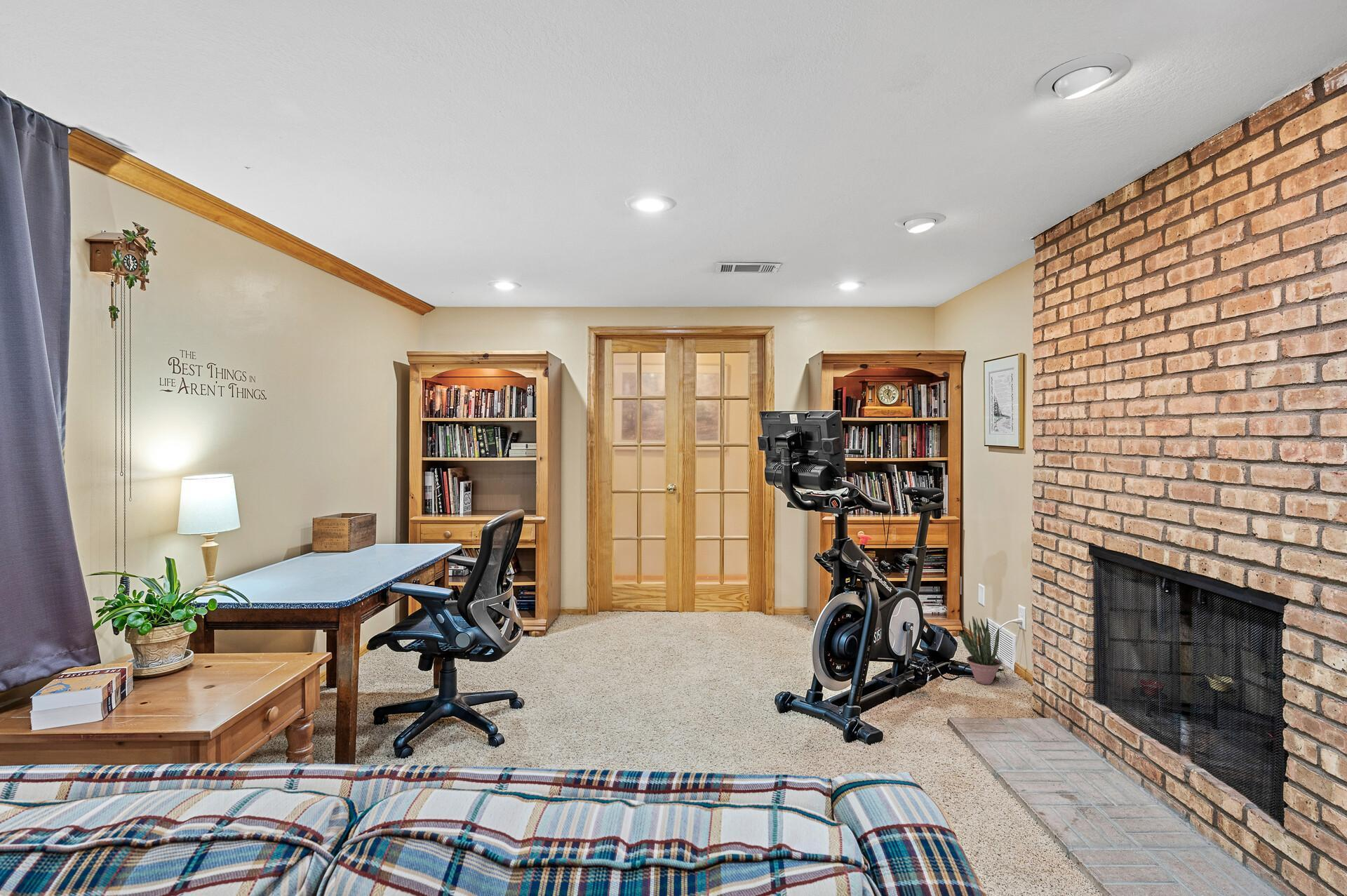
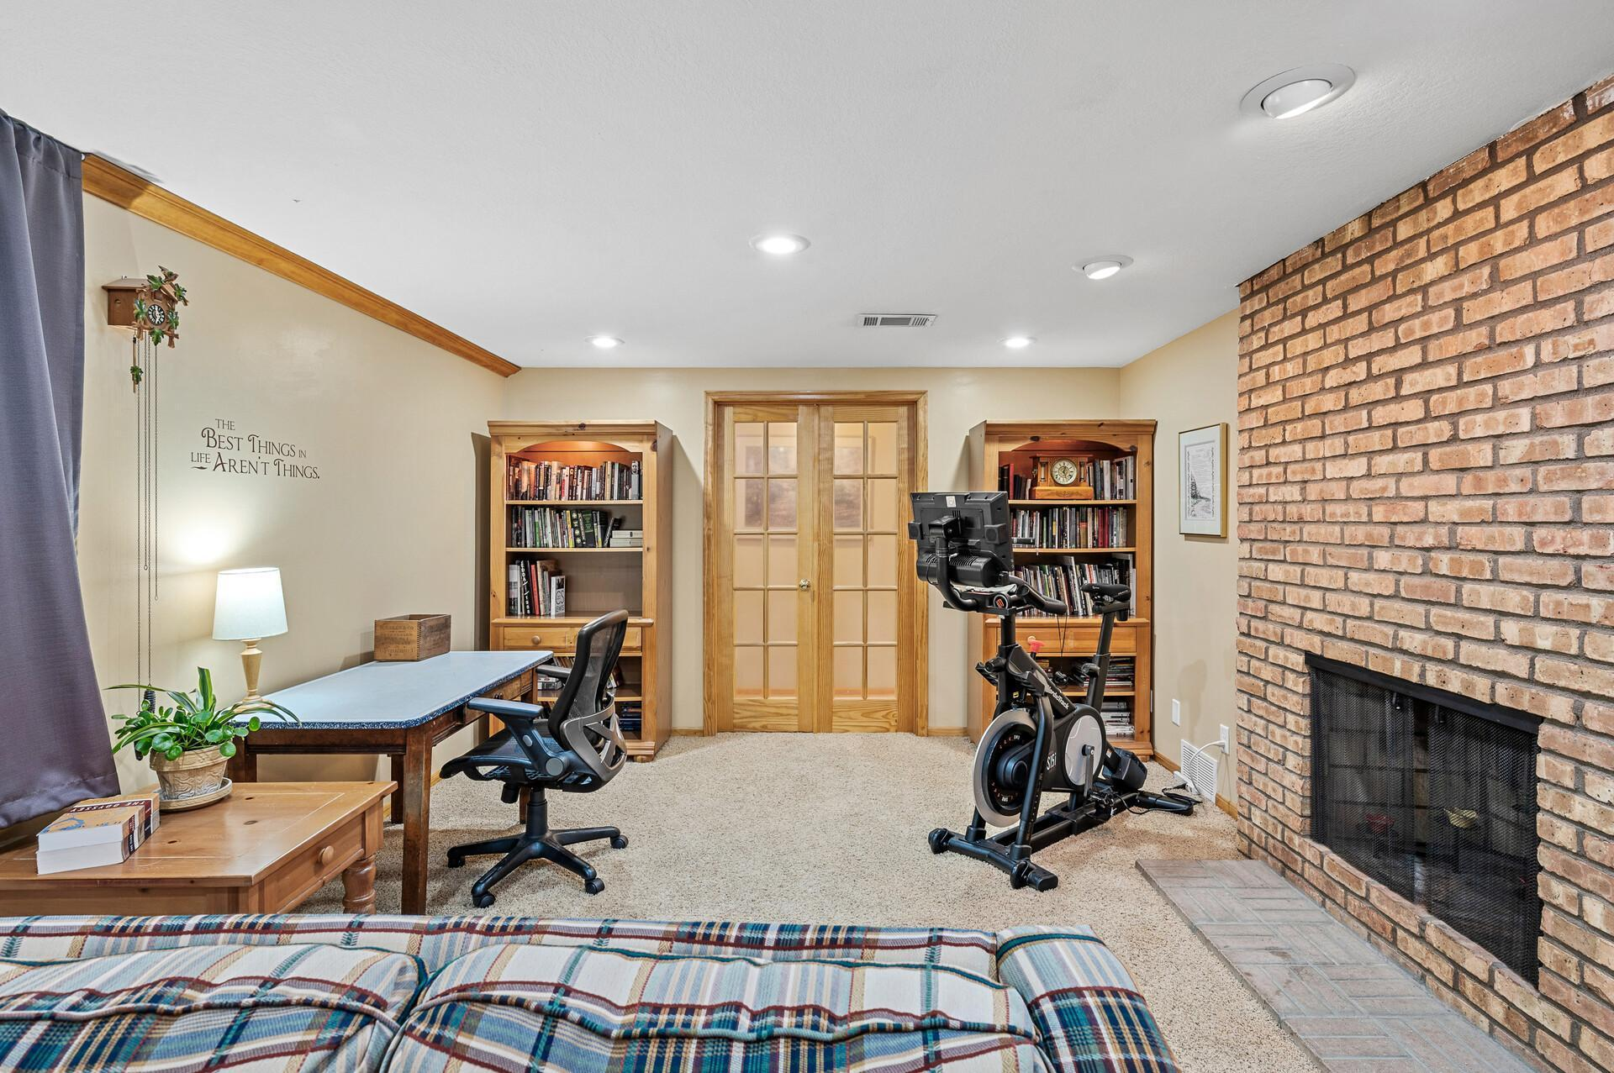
- potted plant [958,615,1002,686]
